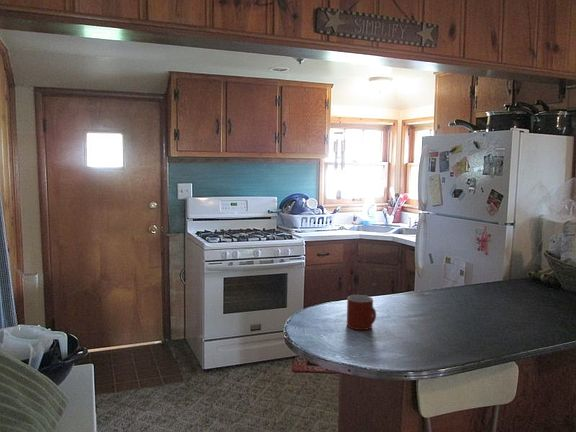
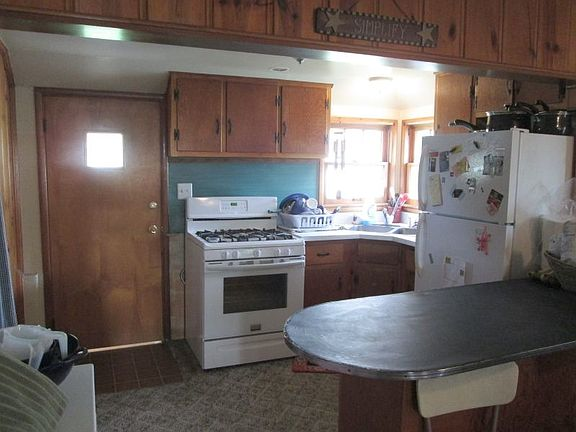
- mug [346,294,377,331]
